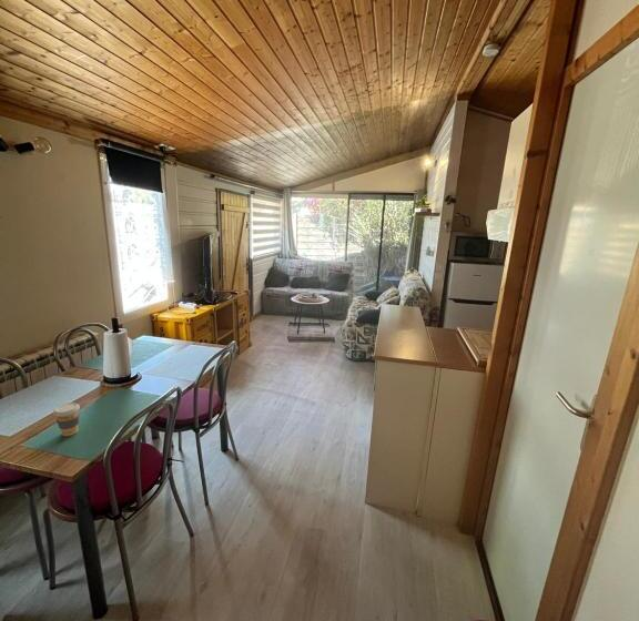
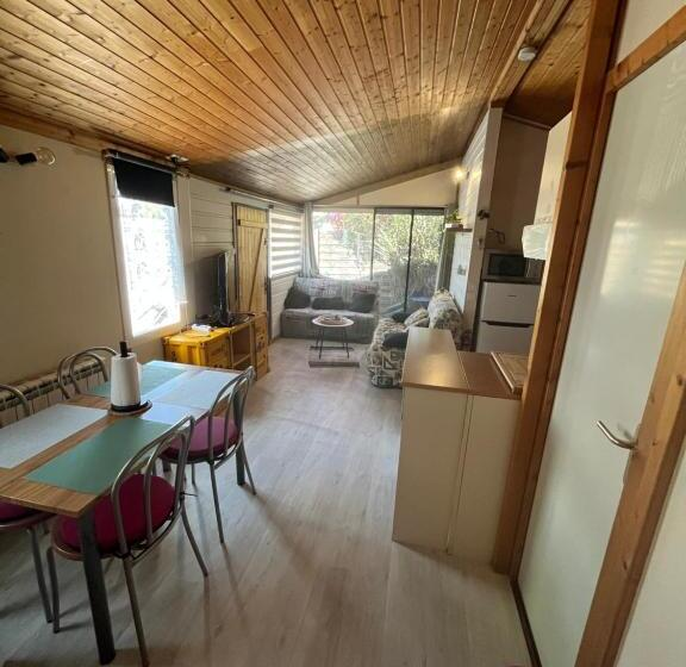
- coffee cup [52,401,81,437]
